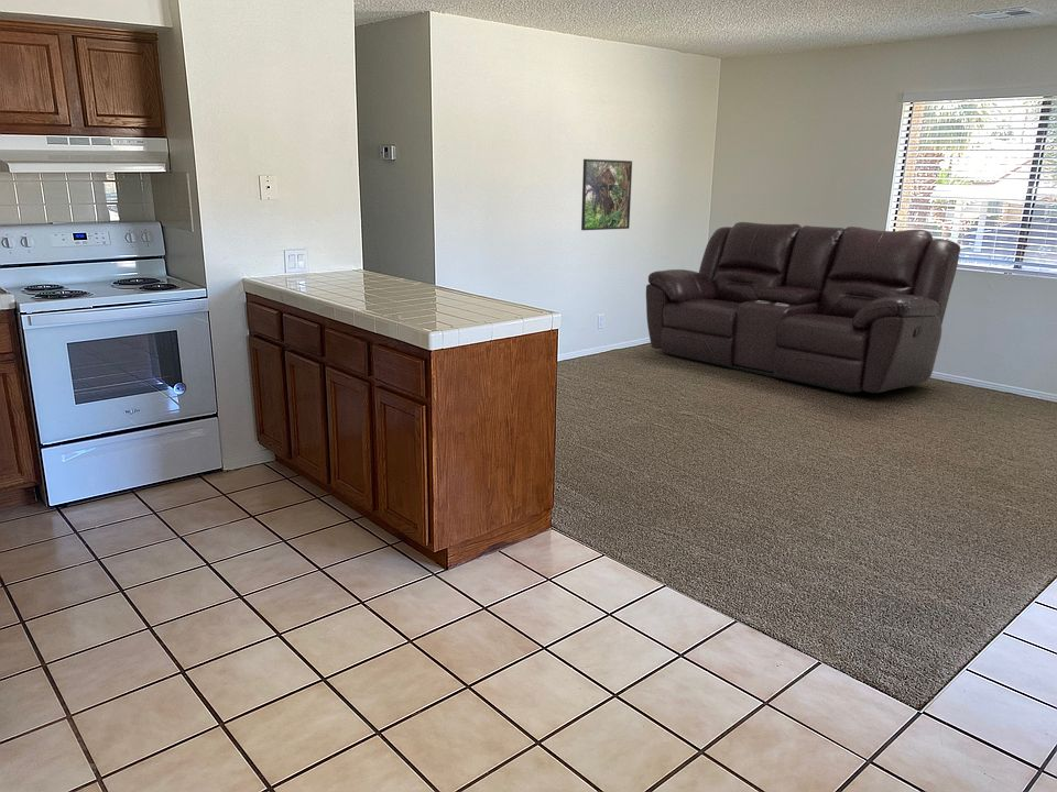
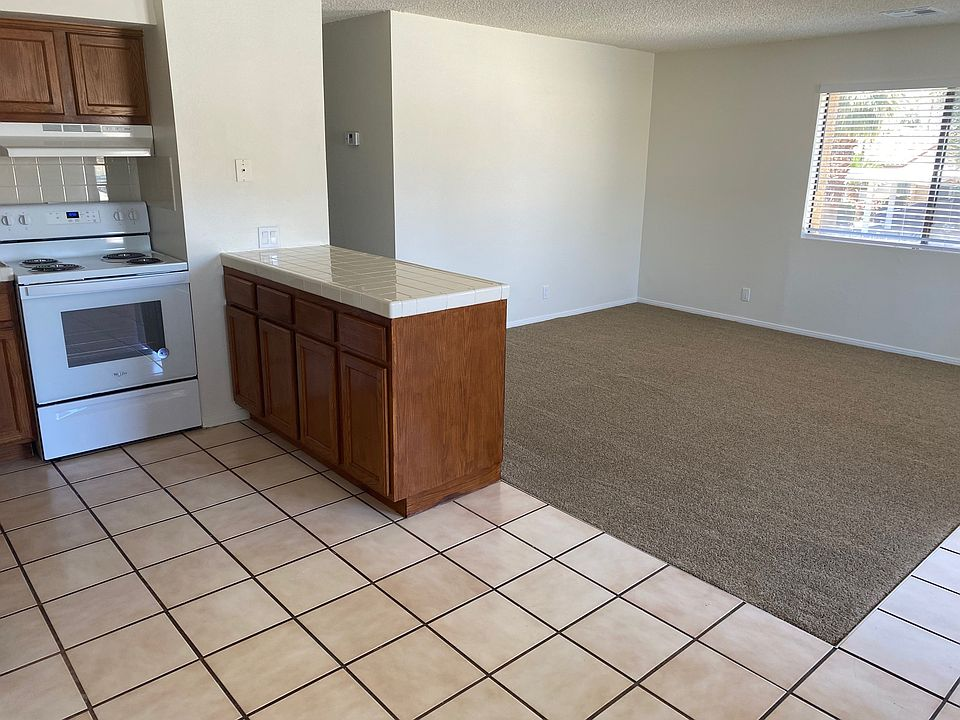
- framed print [580,158,633,231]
- sofa [645,221,961,395]
